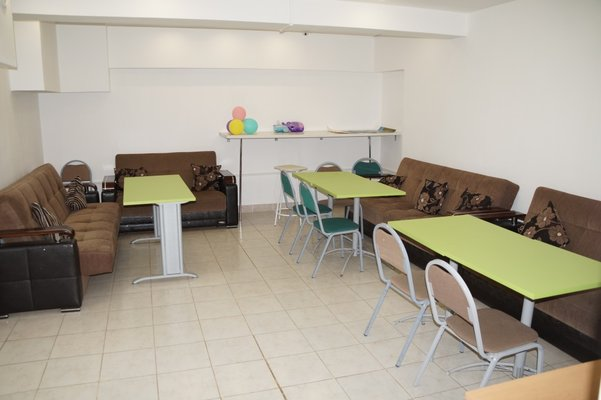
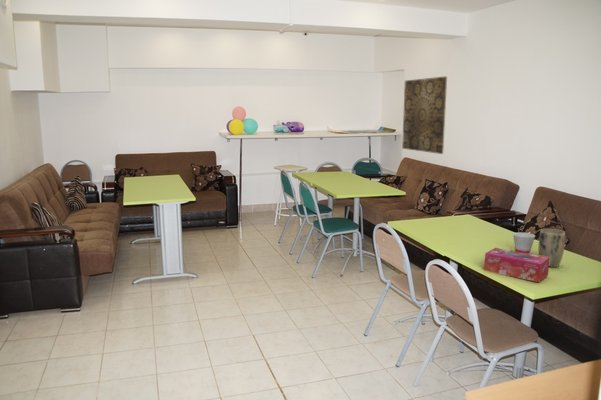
+ wall art [401,75,448,155]
+ tissue box [483,247,550,283]
+ plant pot [538,228,566,268]
+ cup [512,231,536,254]
